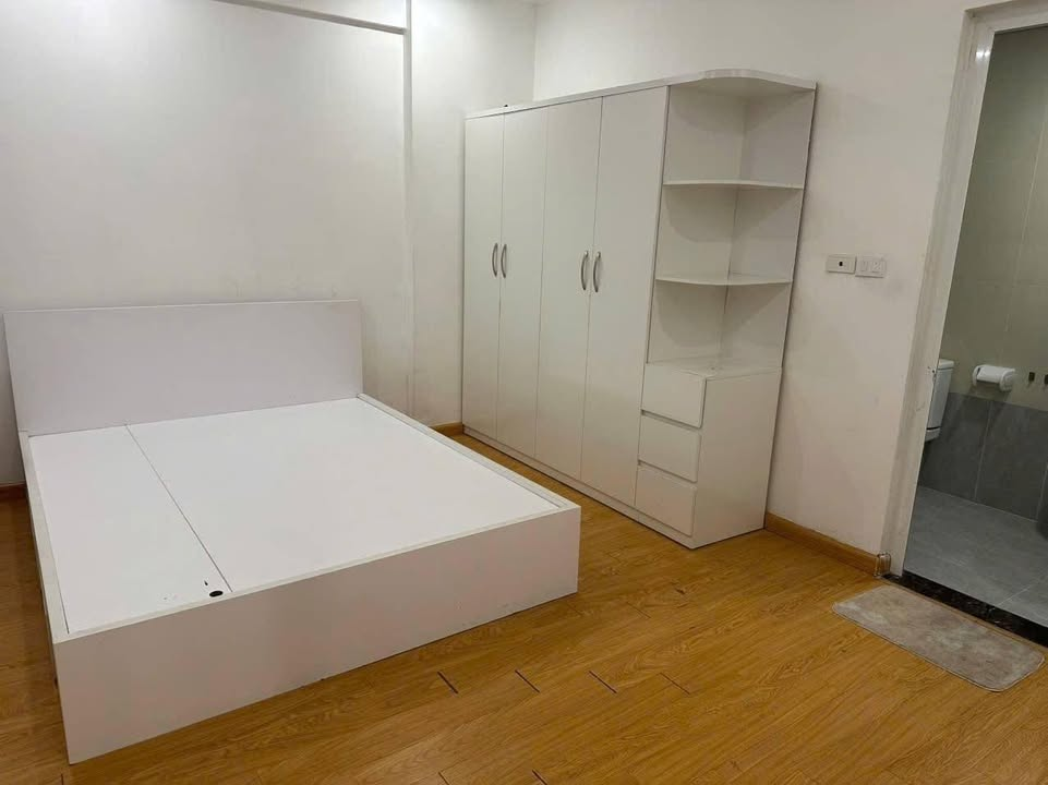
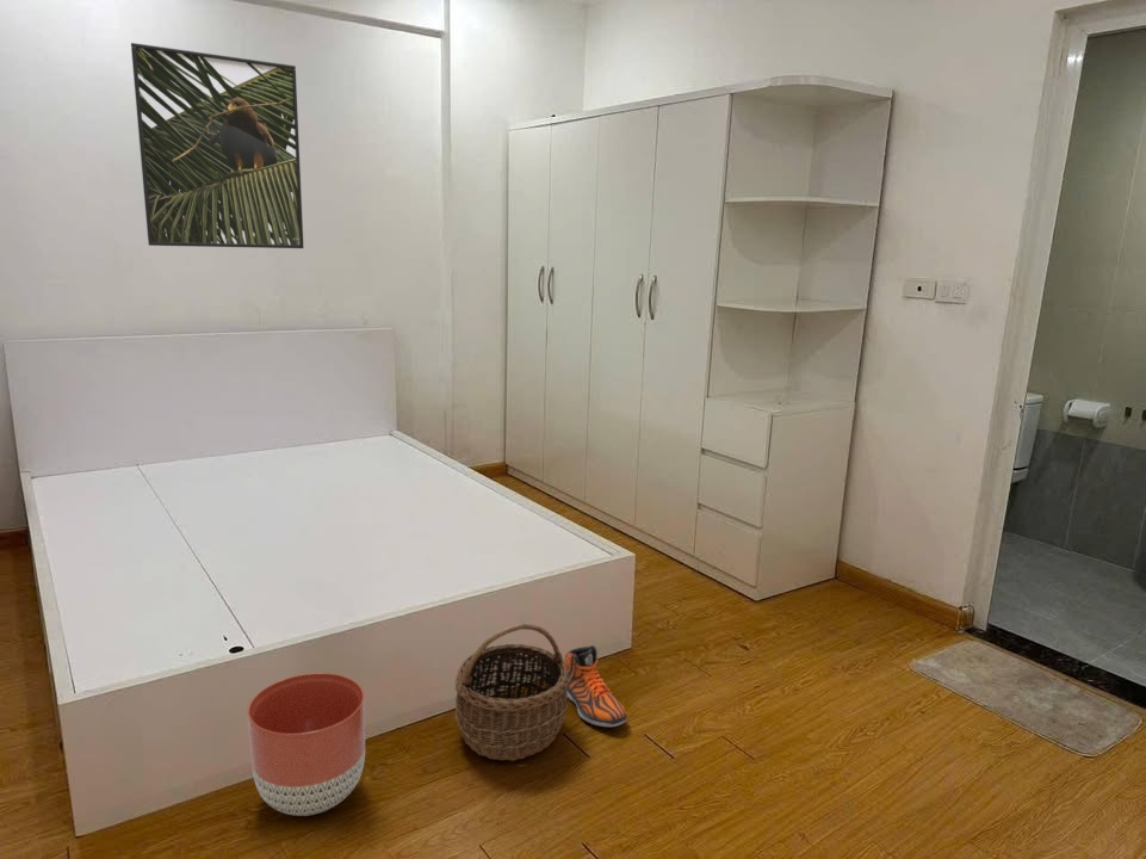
+ wicker basket [453,623,569,762]
+ planter [247,672,366,817]
+ sneaker [564,644,627,728]
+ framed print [130,42,305,249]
